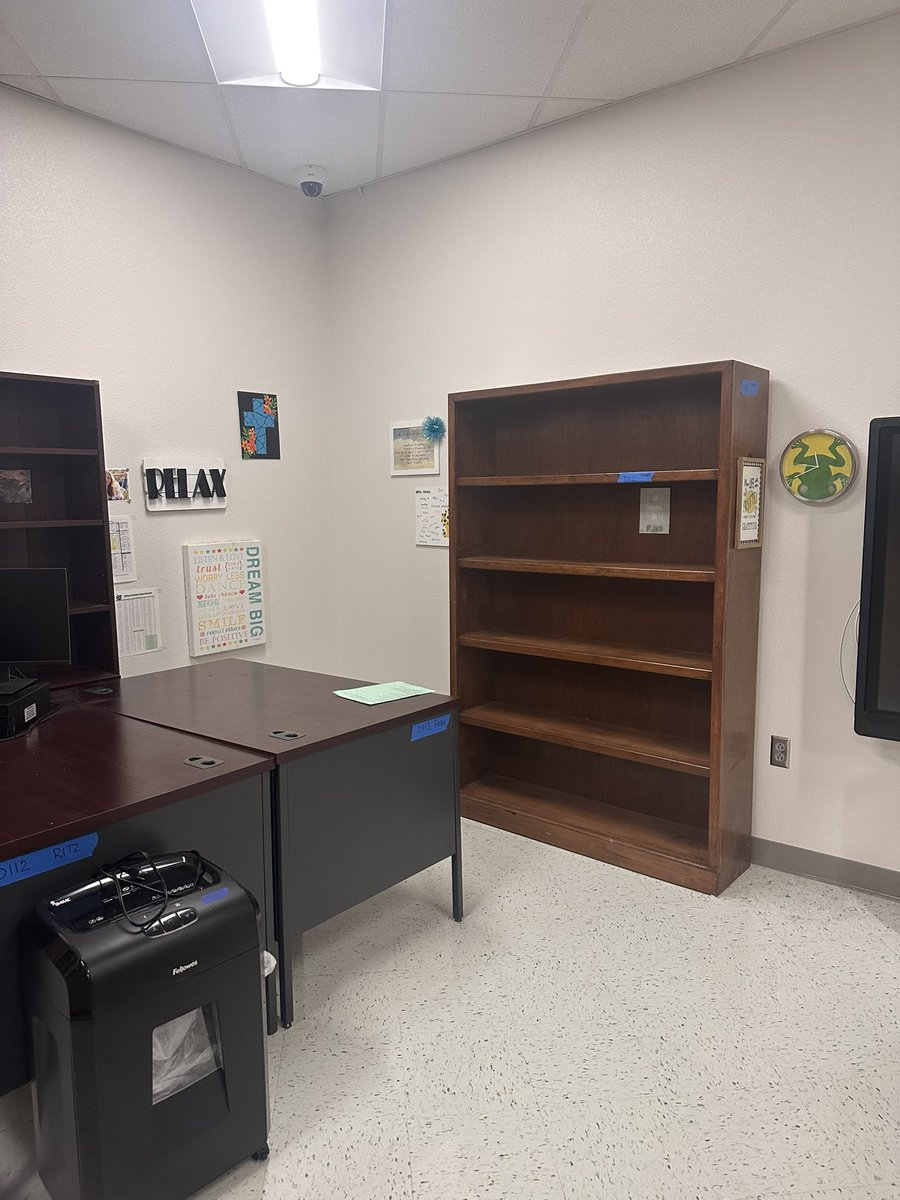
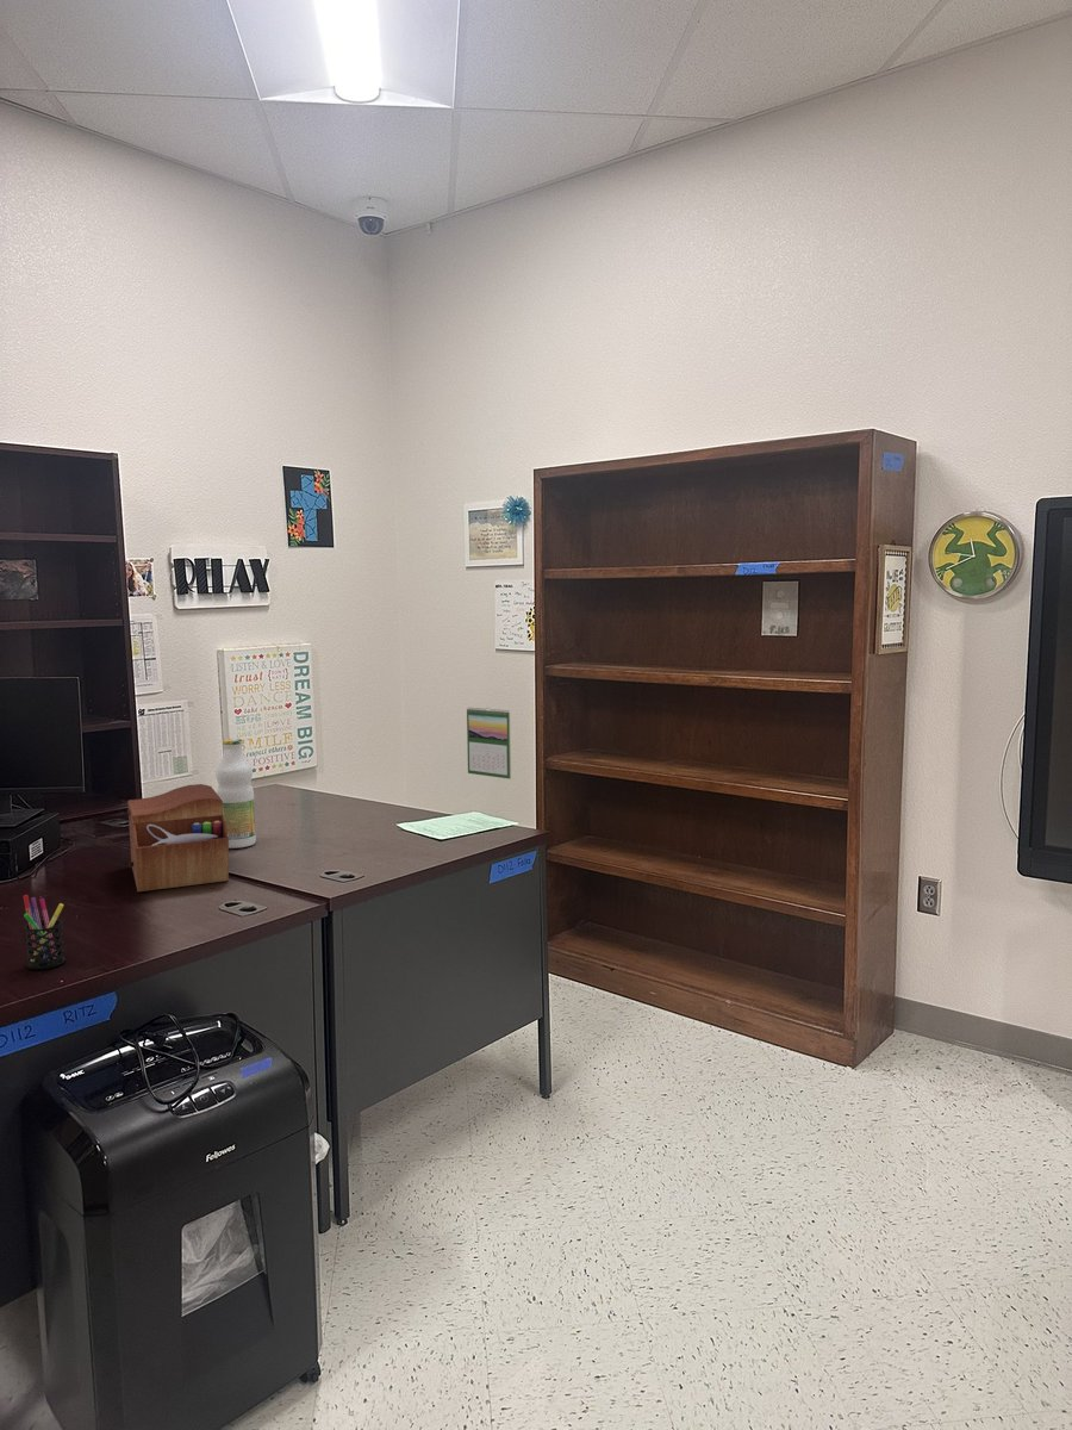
+ bottle [214,738,257,850]
+ calendar [466,707,512,781]
+ pen holder [23,894,67,970]
+ sewing box [126,783,230,893]
